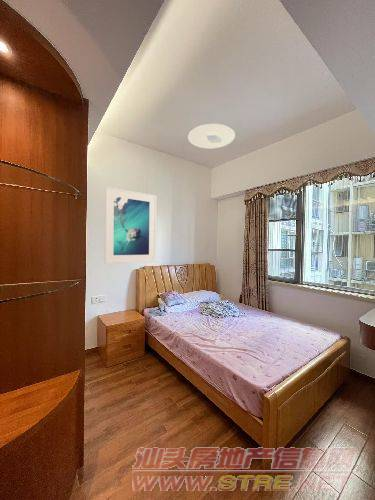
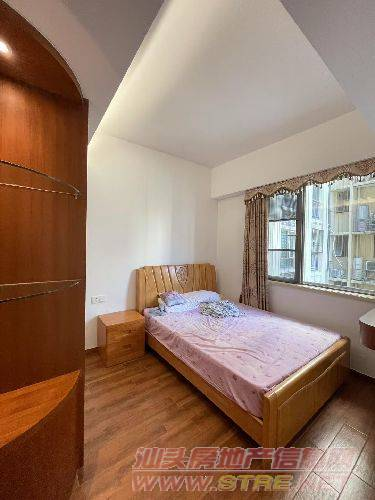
- ceiling light [187,123,236,149]
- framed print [104,186,157,265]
